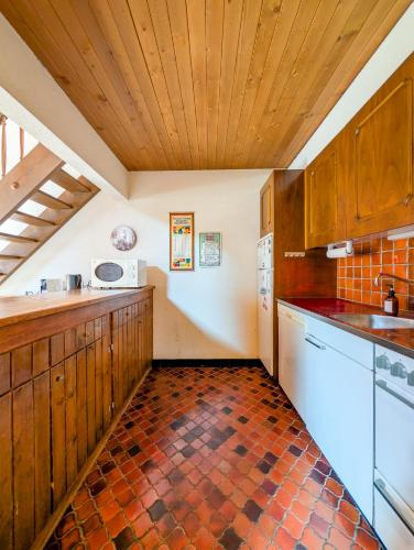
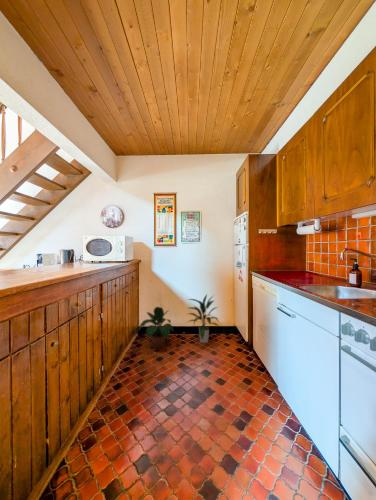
+ potted plant [137,306,175,349]
+ indoor plant [185,293,220,344]
